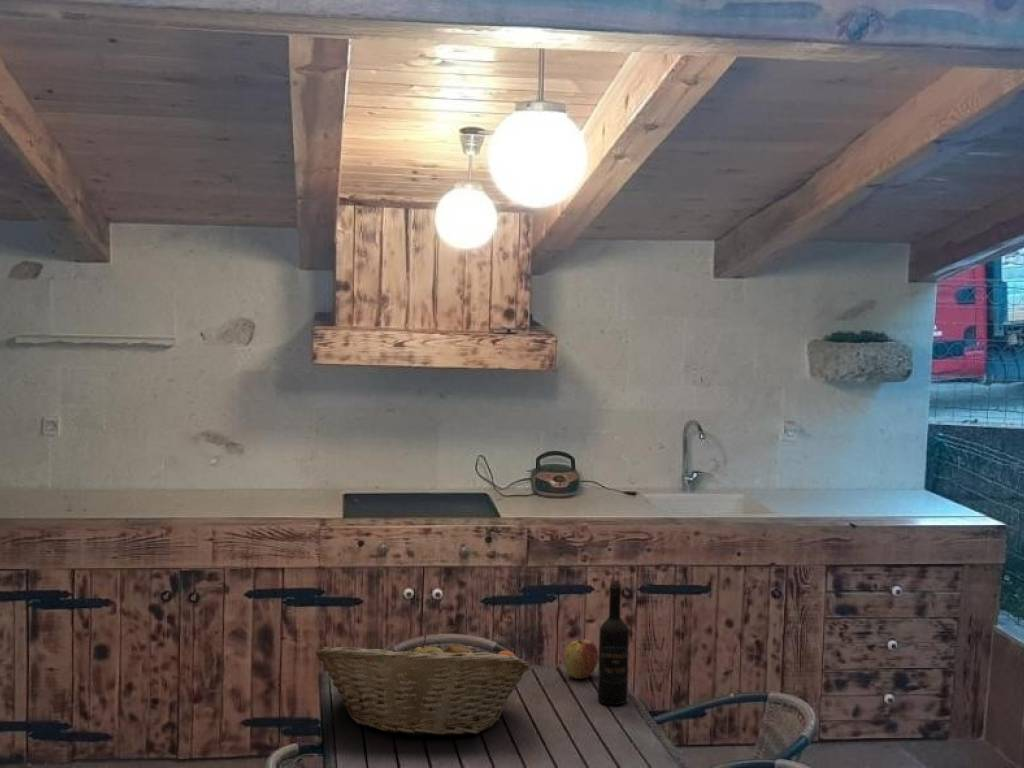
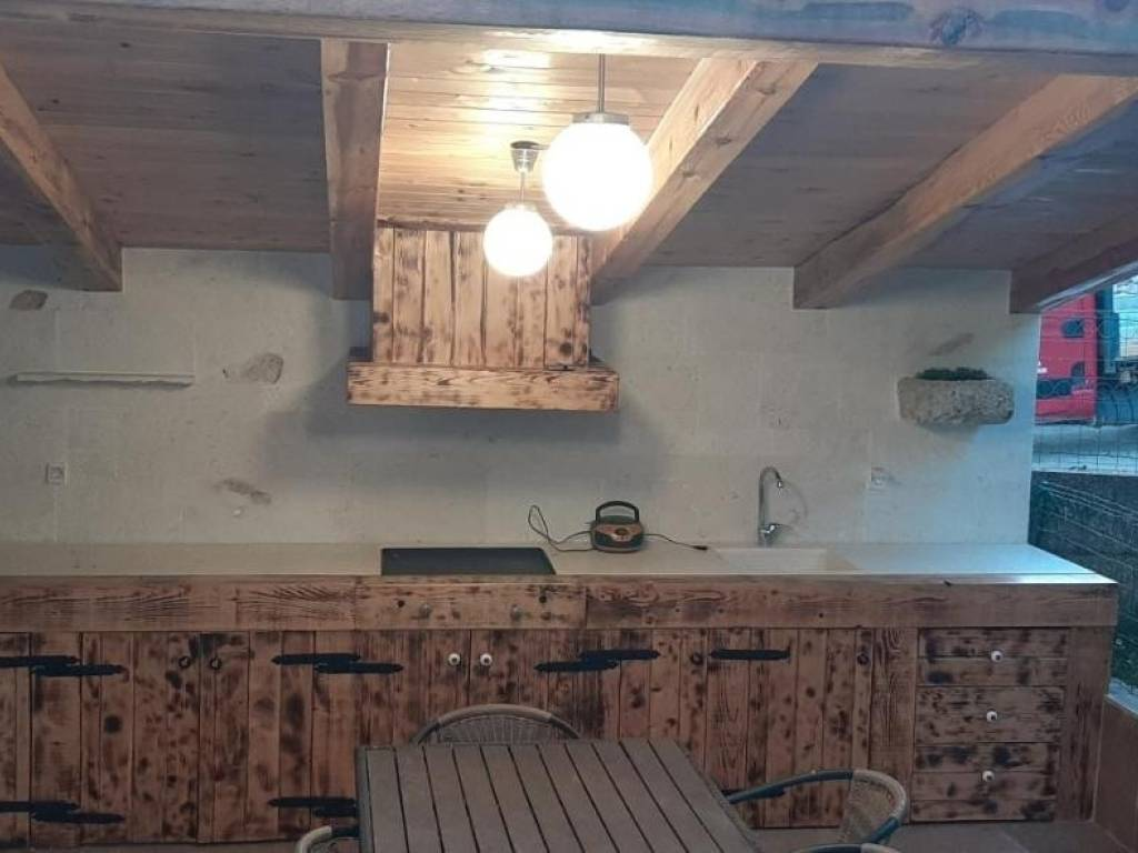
- apple [563,638,599,680]
- fruit basket [315,635,530,737]
- wine bottle [597,578,630,705]
